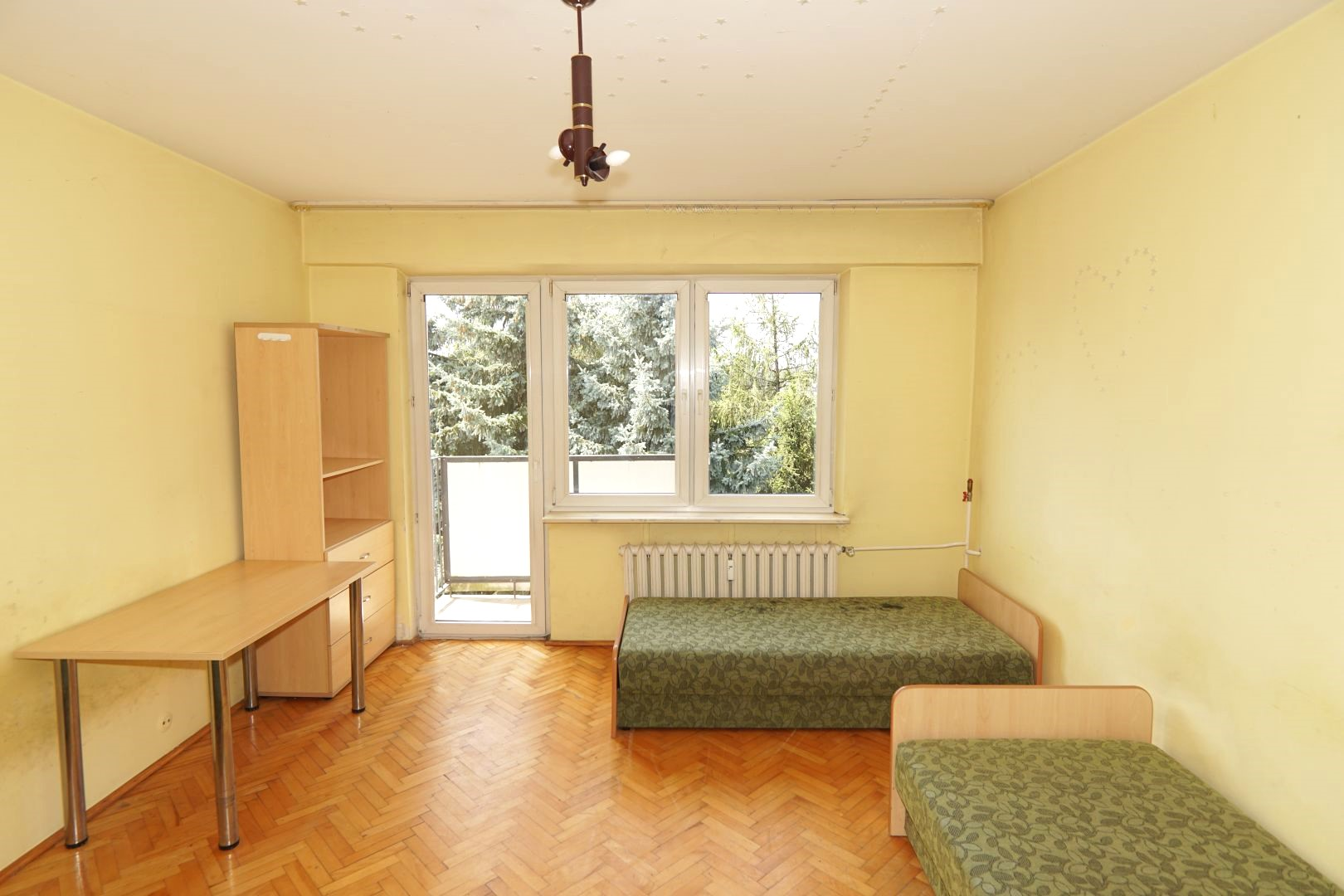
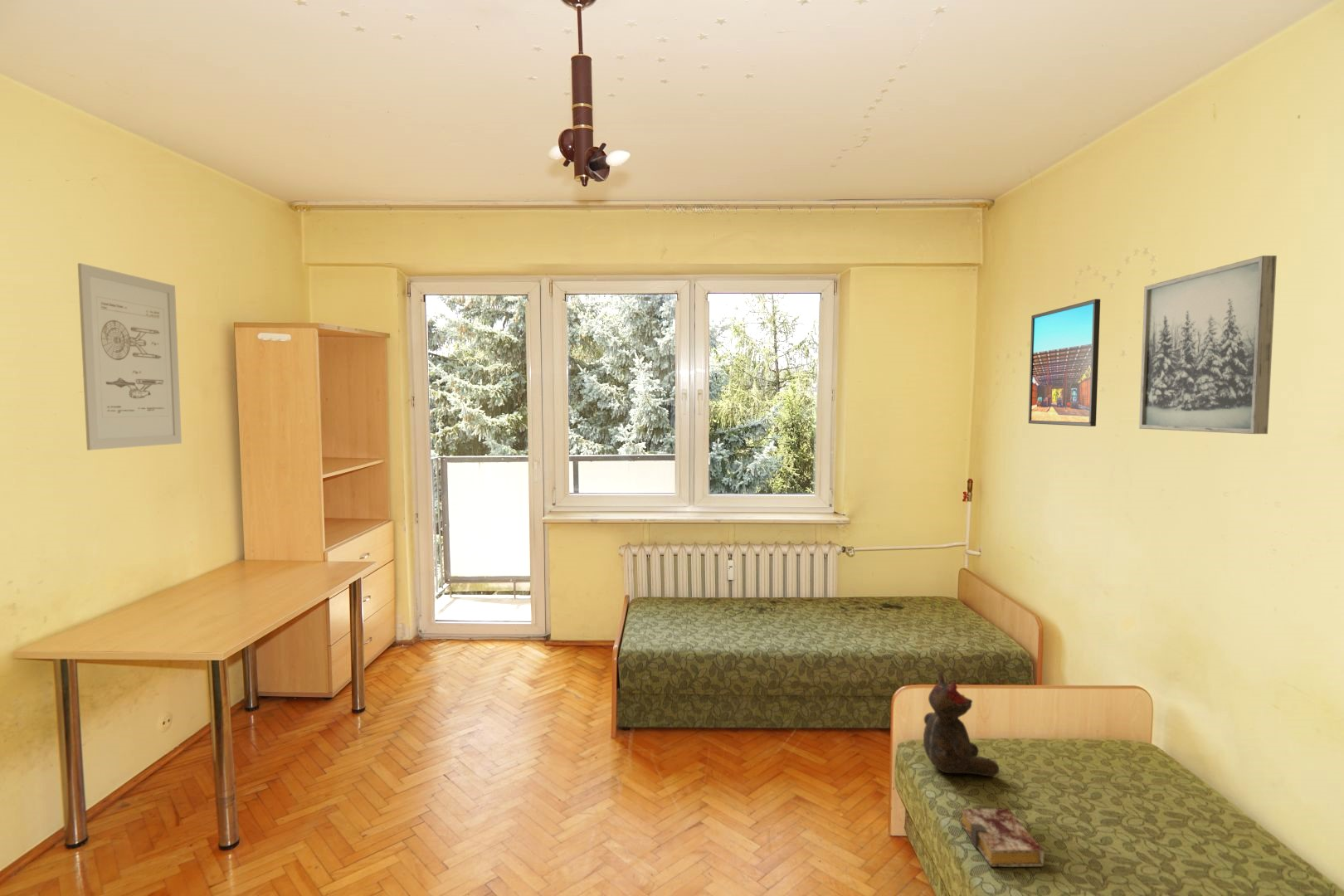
+ book [960,807,1045,868]
+ teddy bear [923,670,1000,777]
+ wall art [77,262,183,451]
+ wall art [1138,255,1278,435]
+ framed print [1028,298,1101,427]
